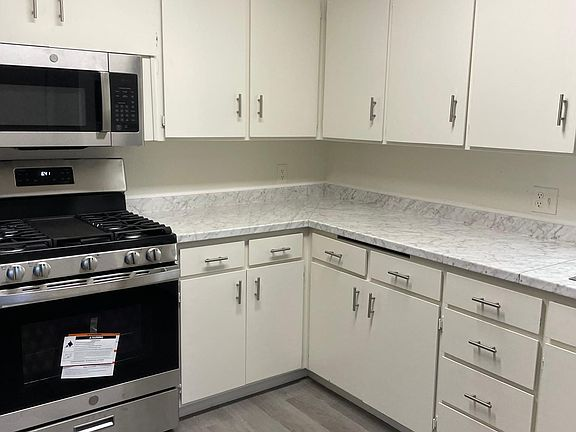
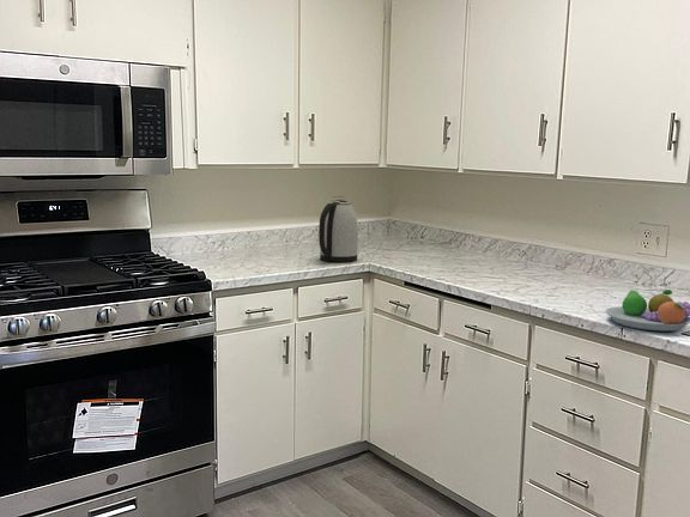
+ kettle [317,199,359,263]
+ fruit bowl [605,288,690,332]
